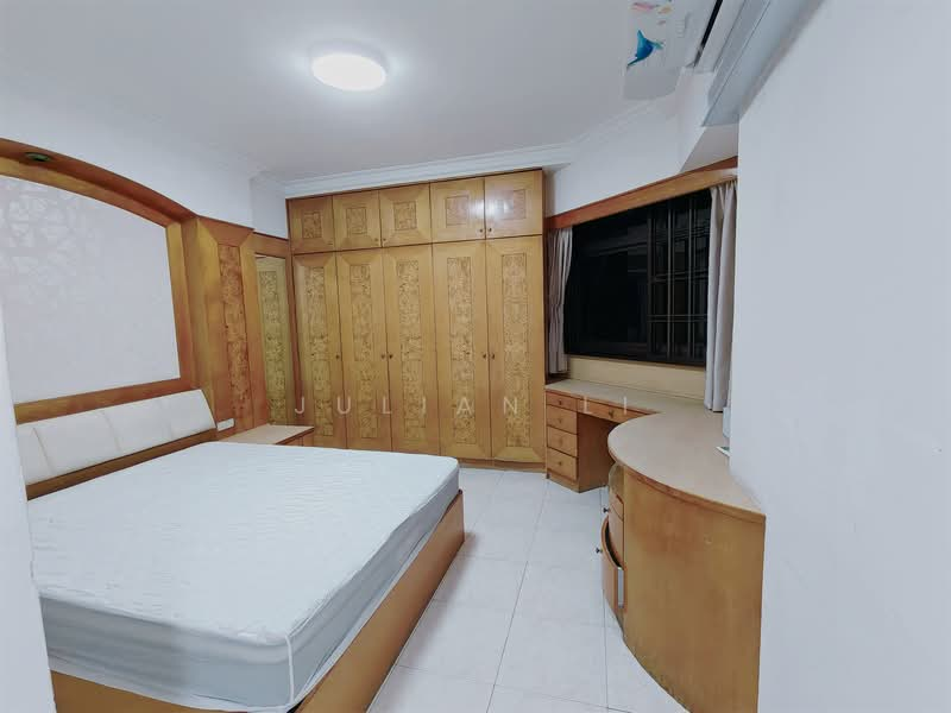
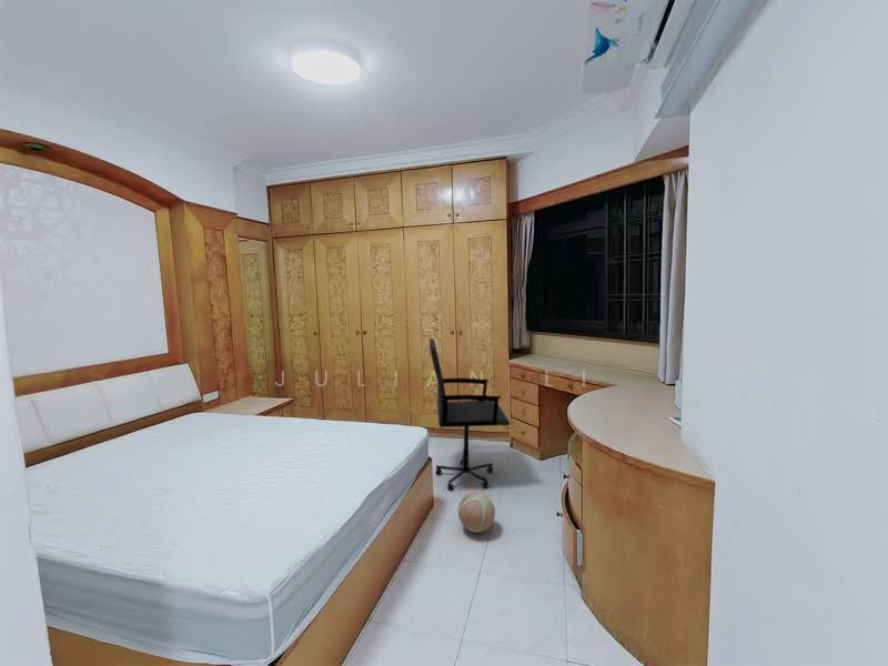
+ ball [457,491,496,534]
+ office chair [428,337,511,492]
